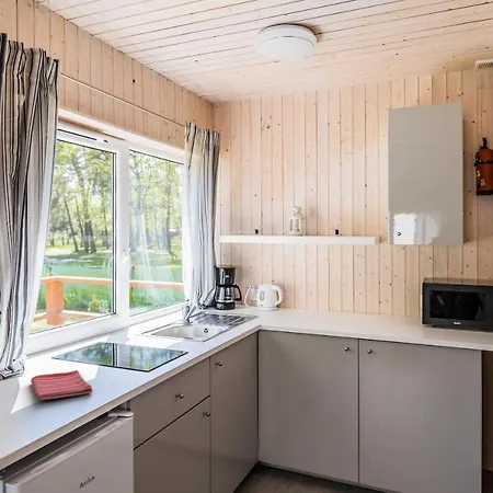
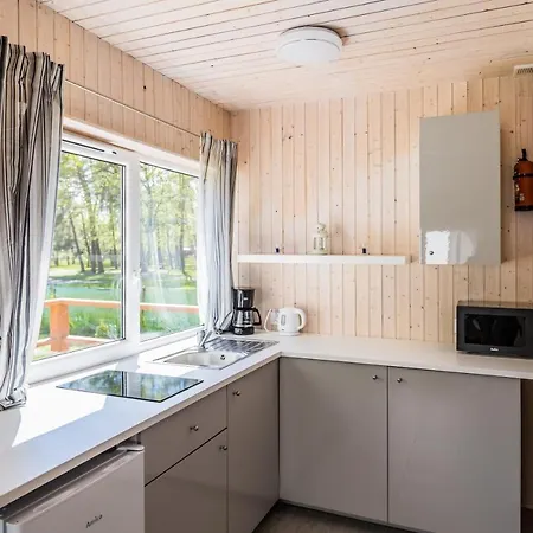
- dish towel [30,369,93,401]
